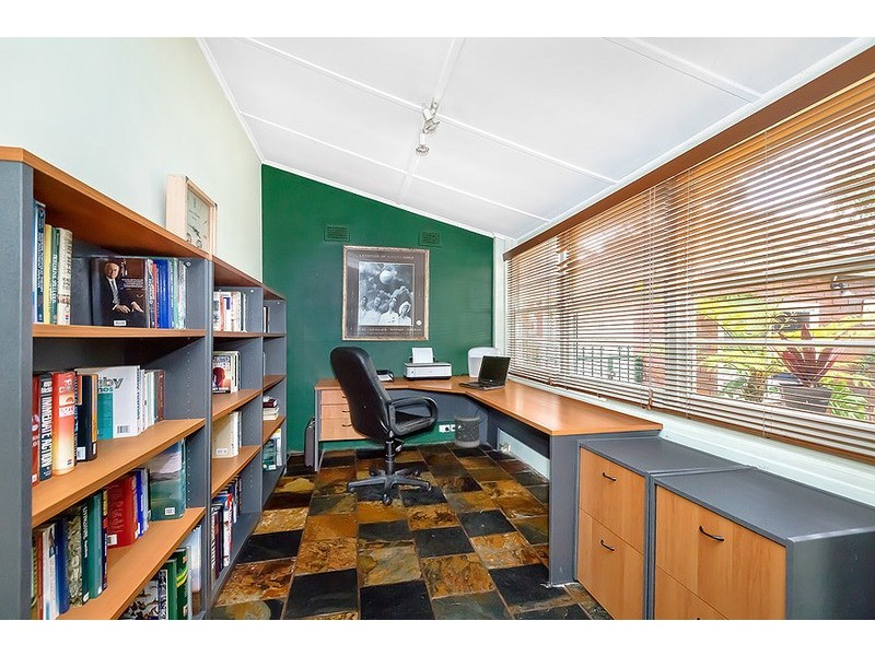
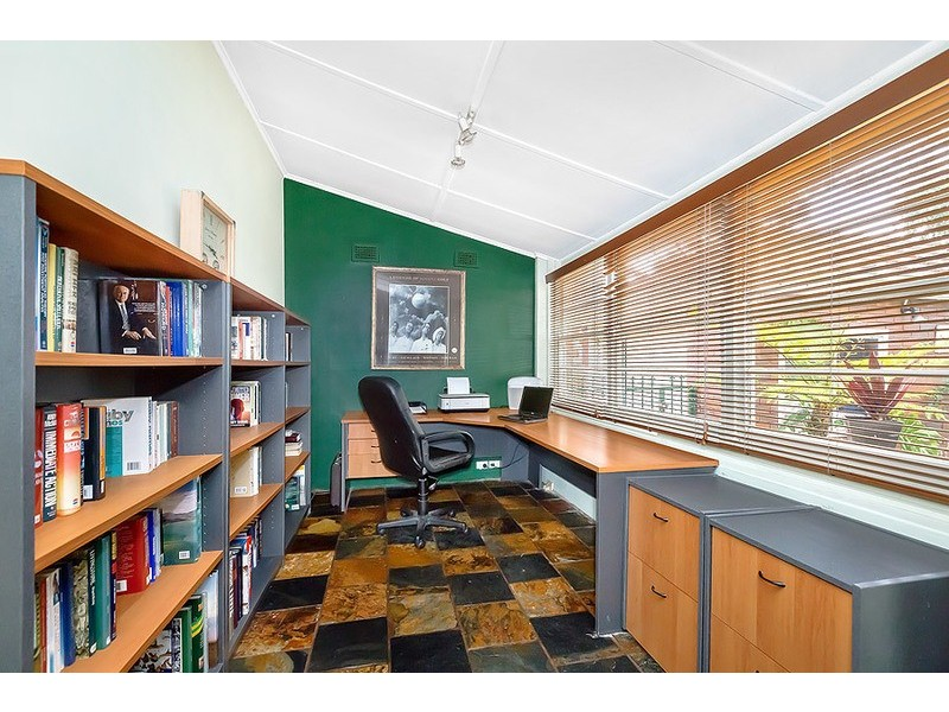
- wastebasket [454,413,480,449]
